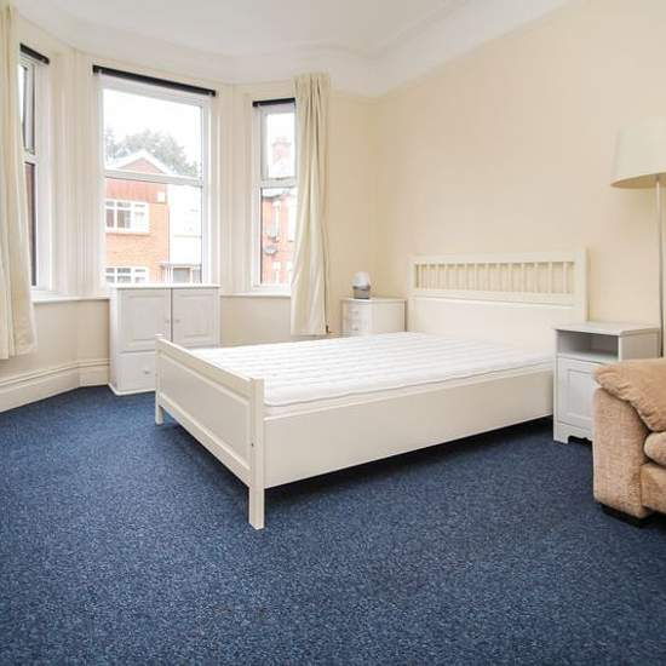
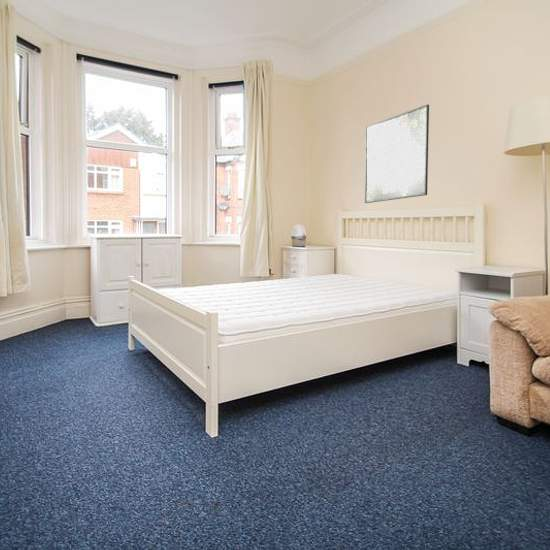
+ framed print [364,103,430,204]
